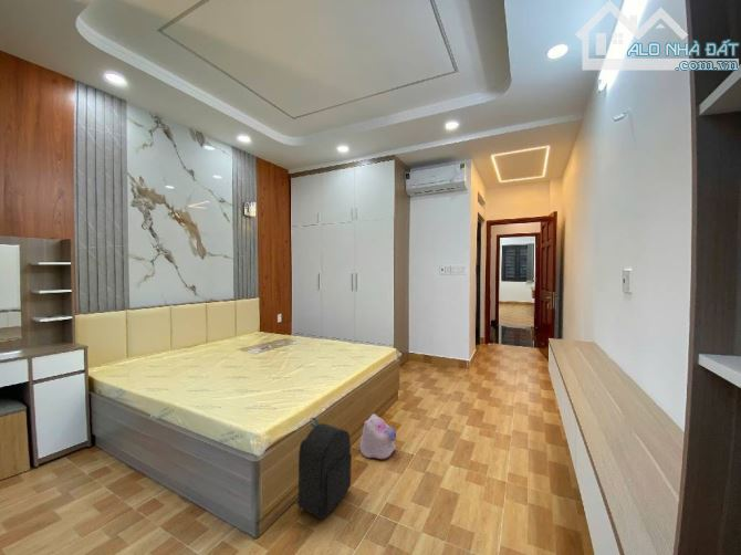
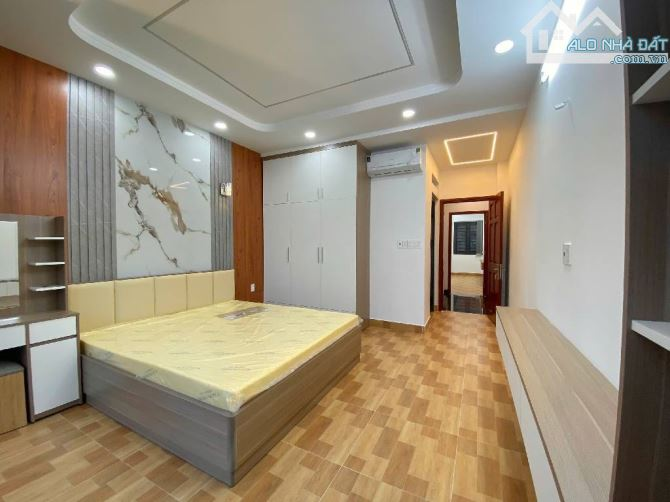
- backpack [295,417,353,520]
- plush toy [358,412,397,460]
